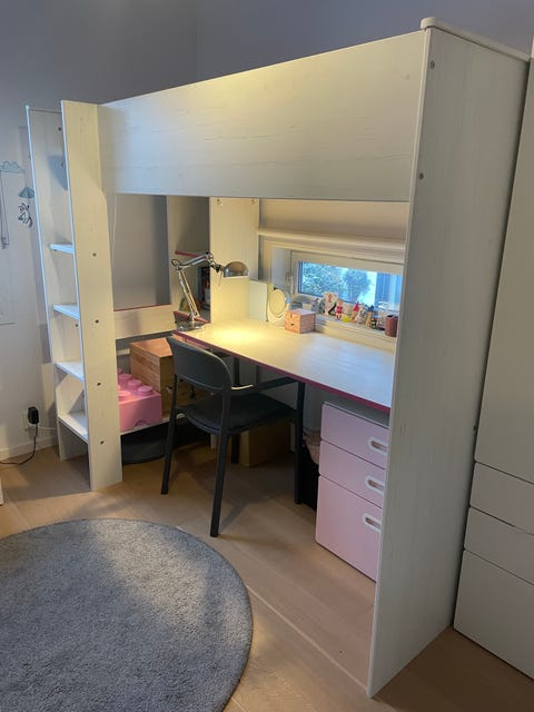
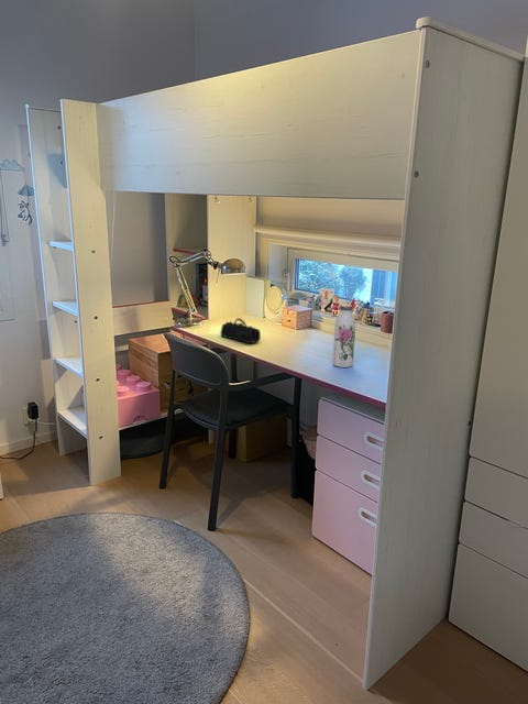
+ pencil case [220,317,262,344]
+ water bottle [332,304,356,369]
